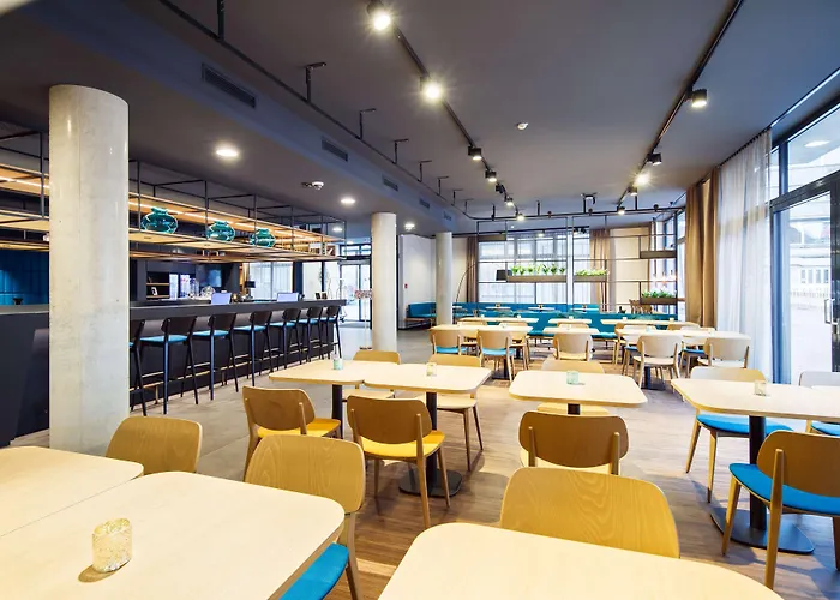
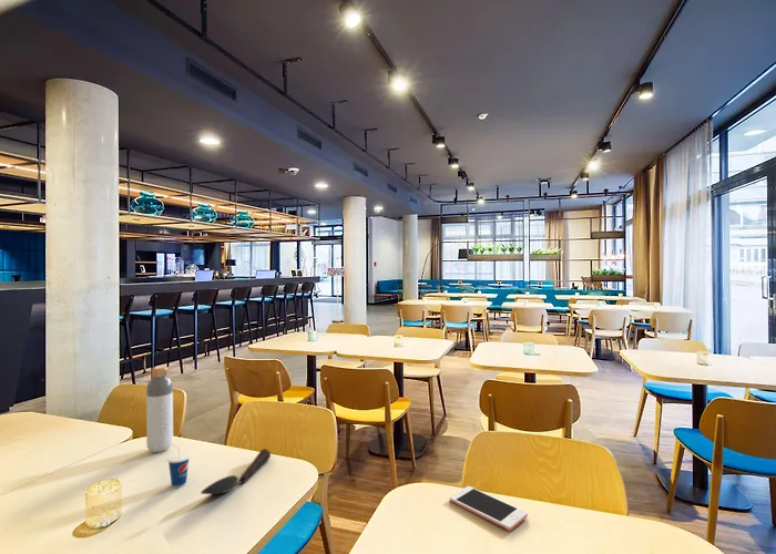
+ bottle [145,366,174,453]
+ spoon [200,448,272,495]
+ cell phone [449,485,529,532]
+ cup [166,443,191,489]
